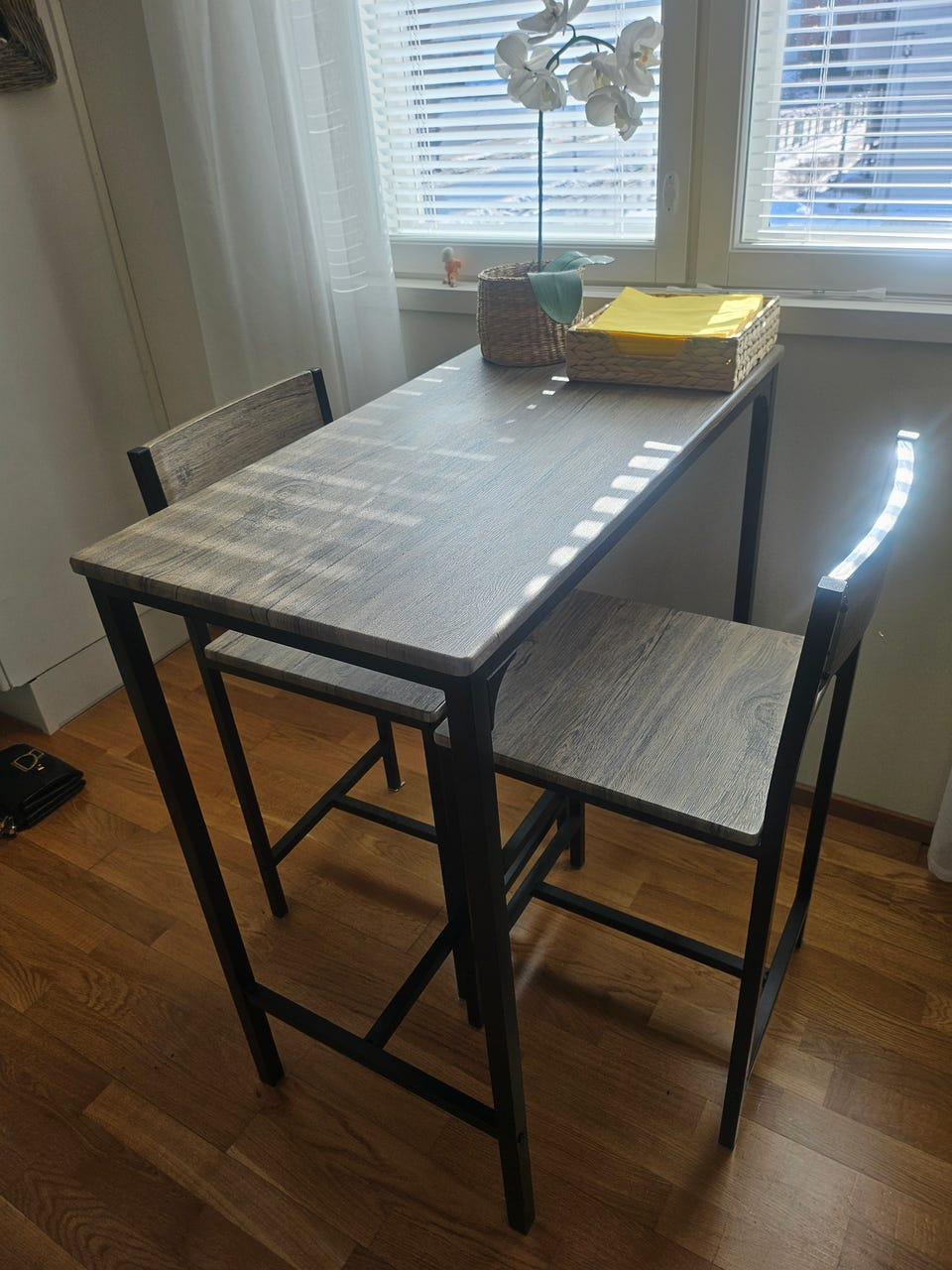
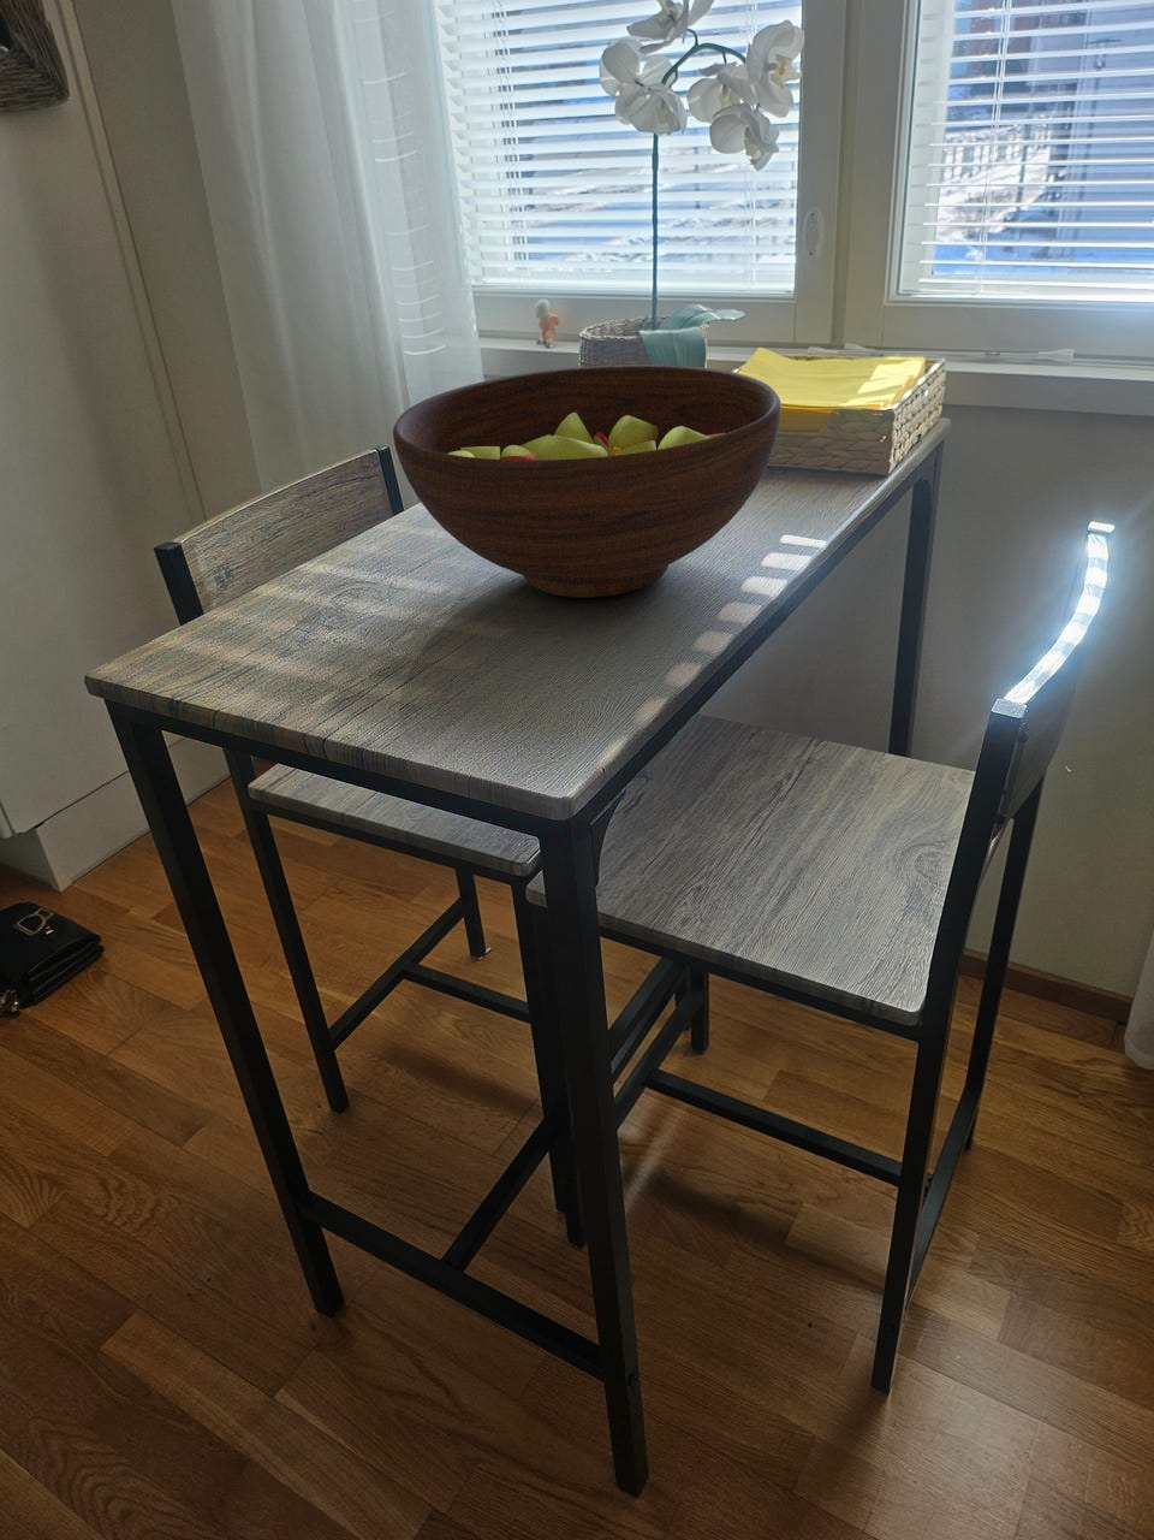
+ fruit bowl [392,364,783,599]
